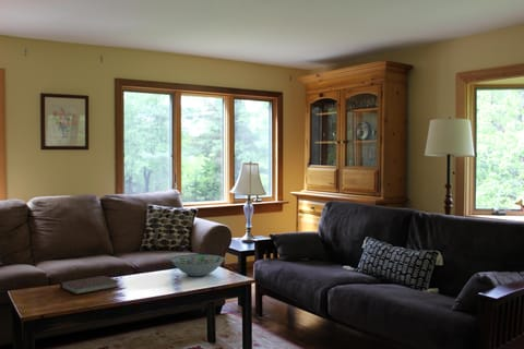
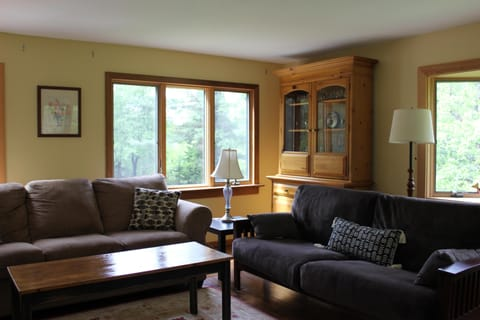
- decorative bowl [170,253,226,277]
- notebook [59,275,120,296]
